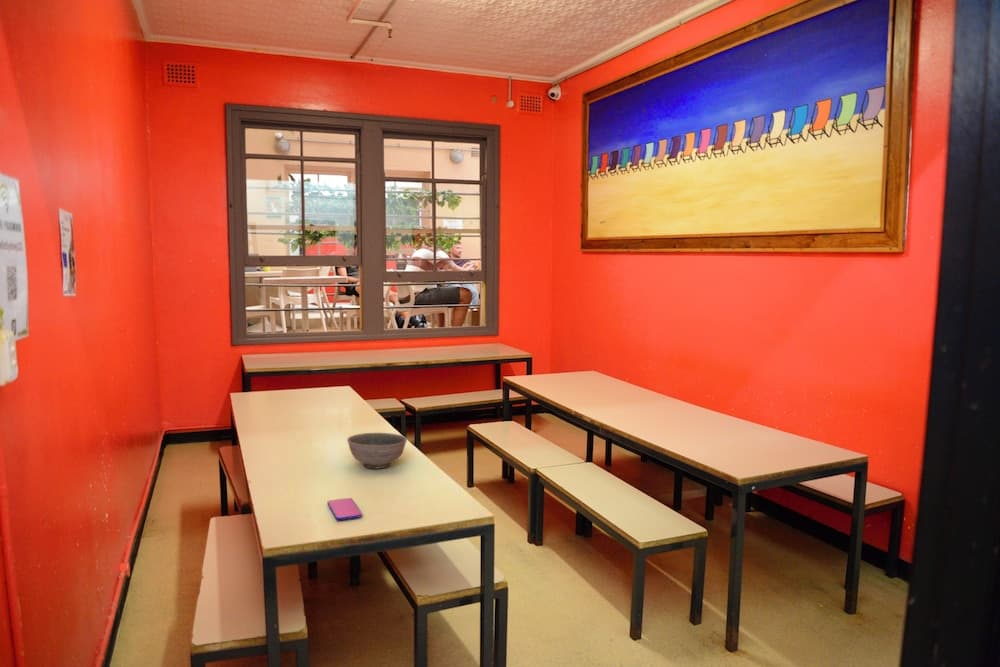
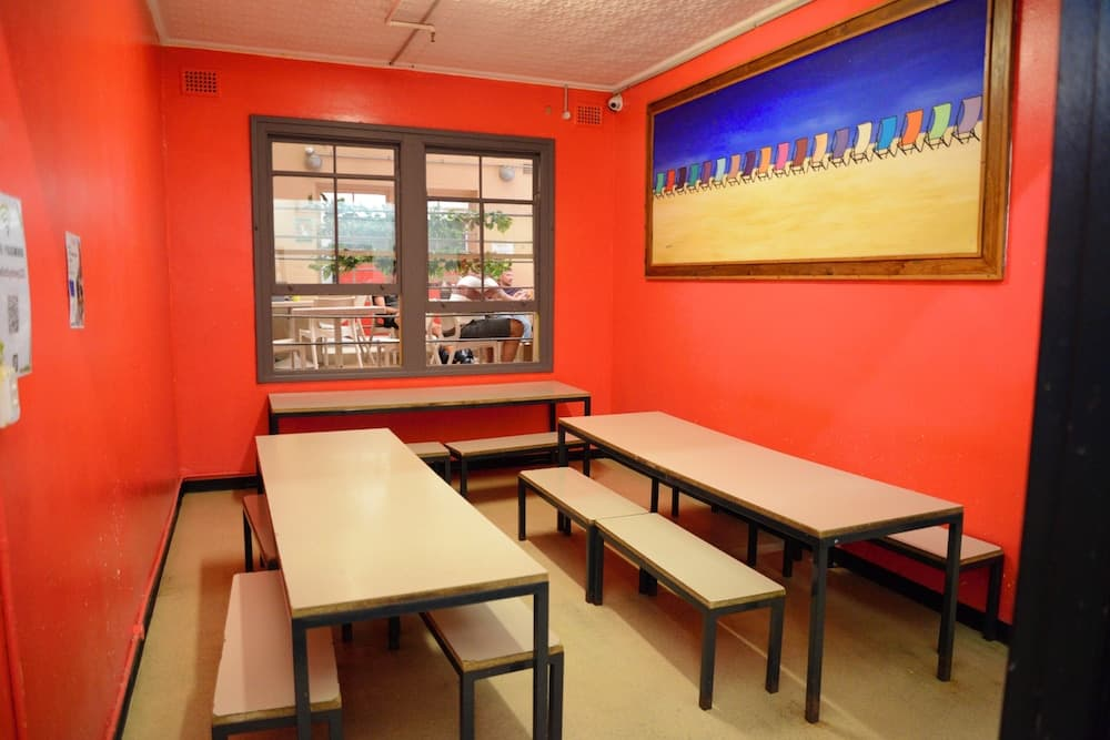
- bowl [346,432,408,469]
- smartphone [327,497,363,521]
